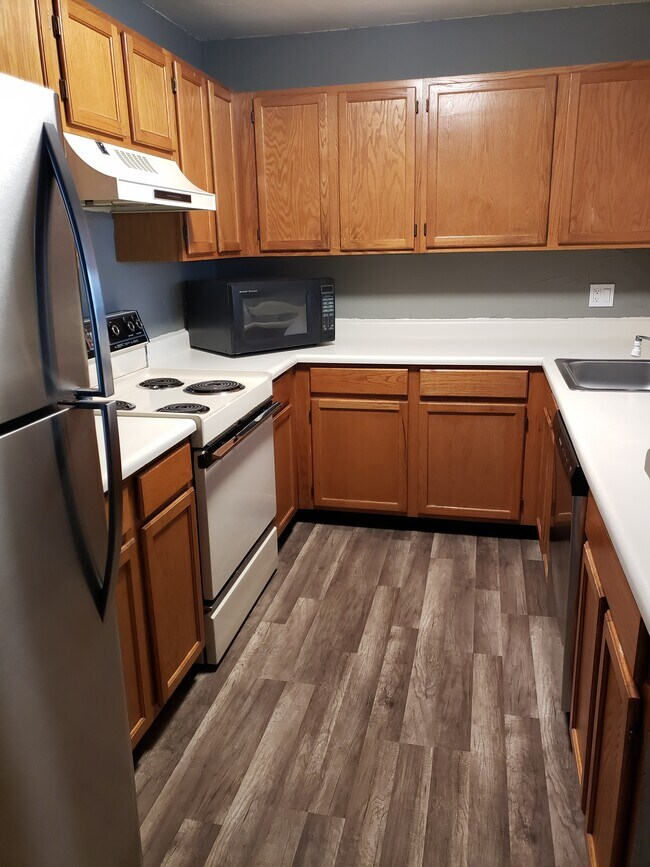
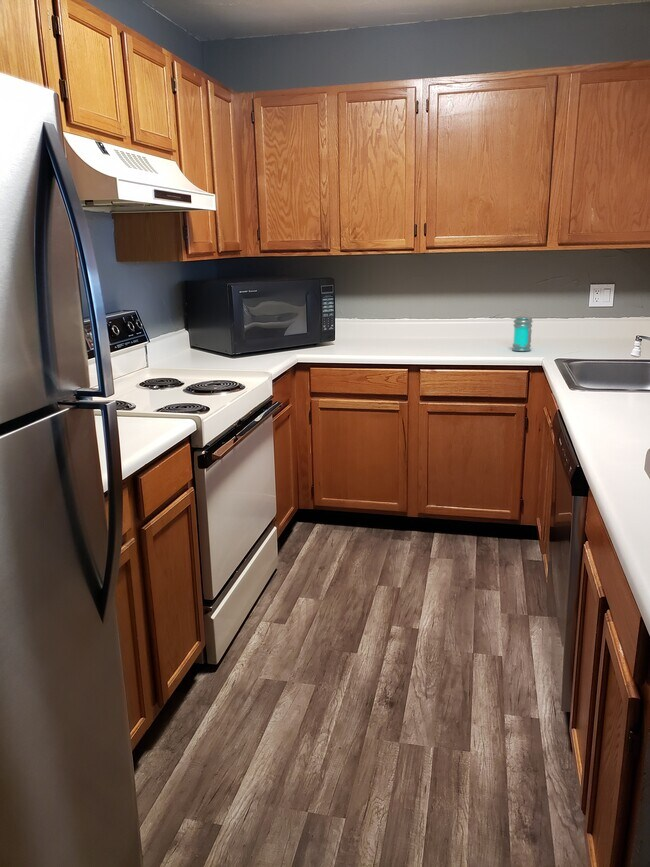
+ jar [511,315,534,352]
